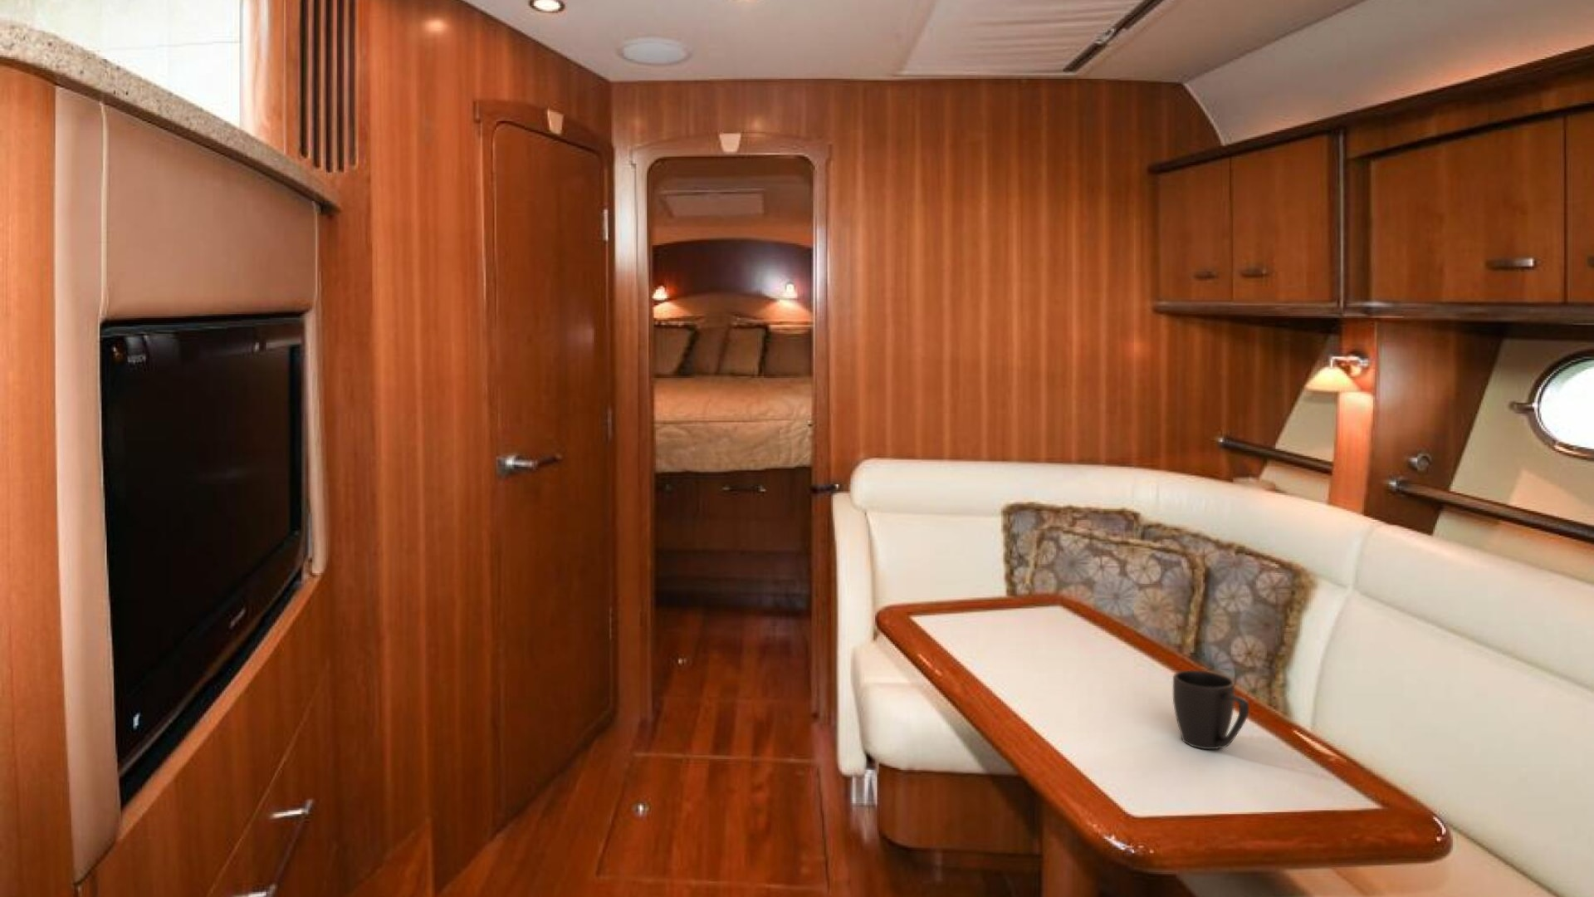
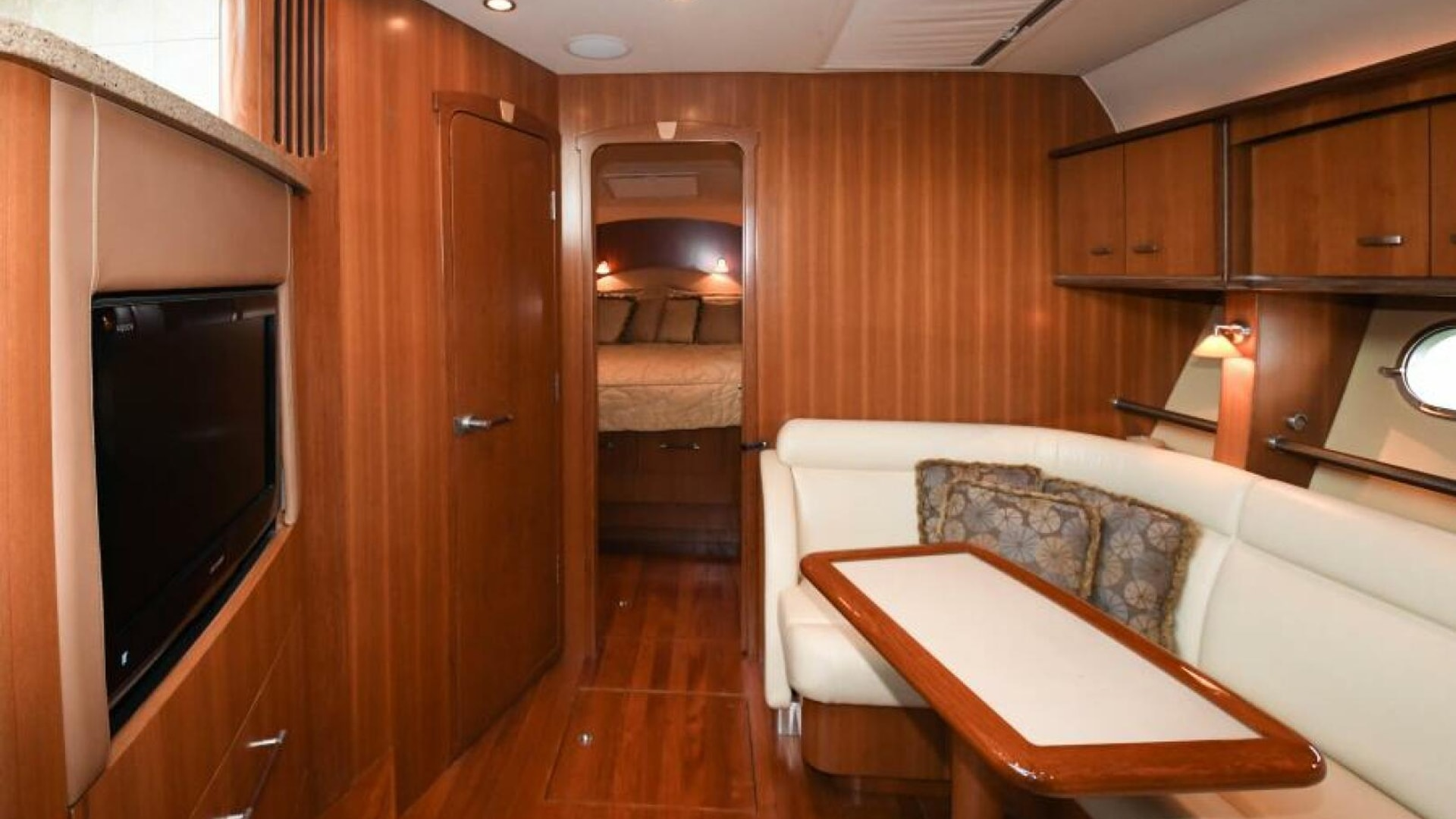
- mug [1173,669,1250,750]
